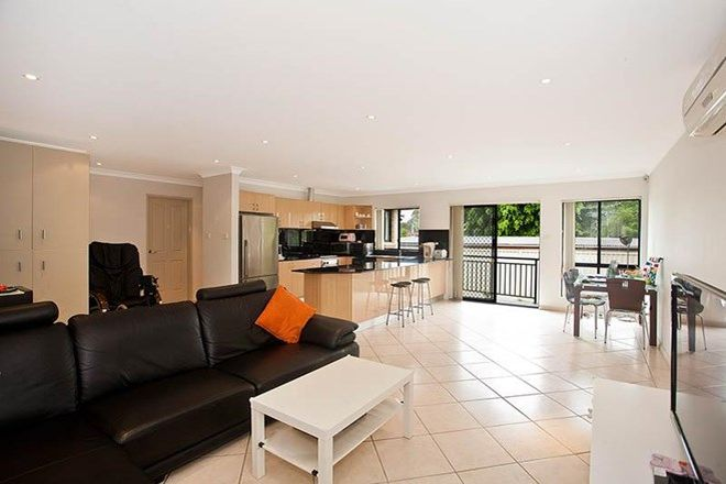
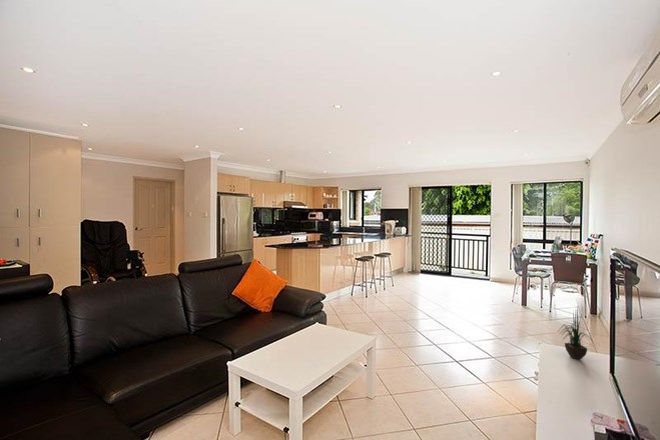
+ potted plant [558,310,593,360]
